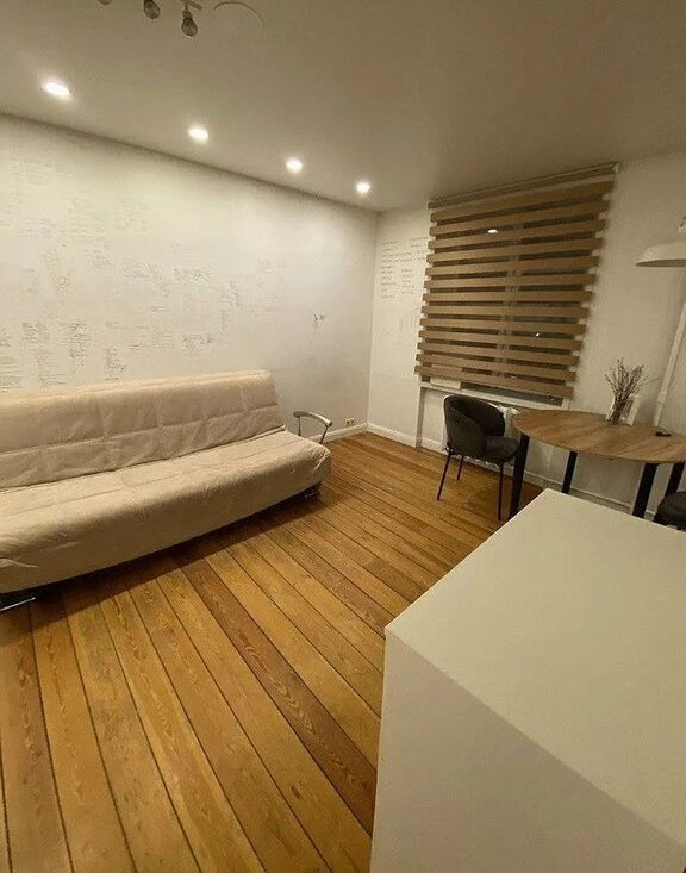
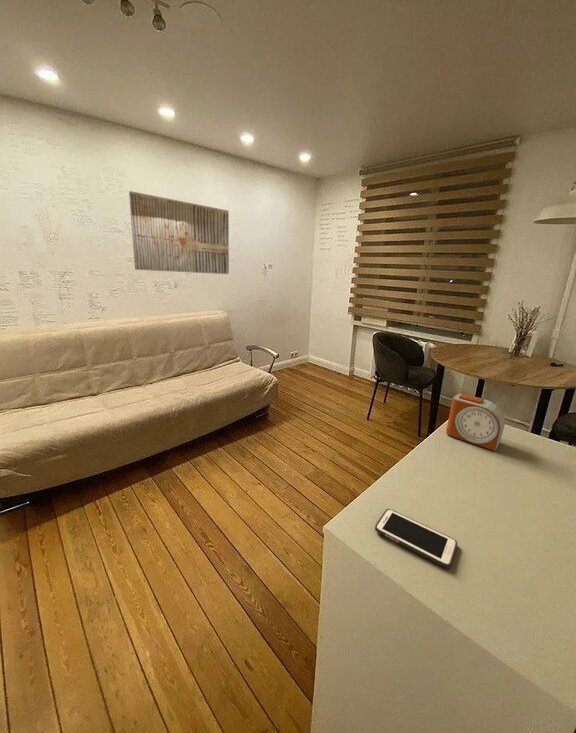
+ cell phone [374,508,458,569]
+ alarm clock [445,393,506,452]
+ wall art [128,190,230,275]
